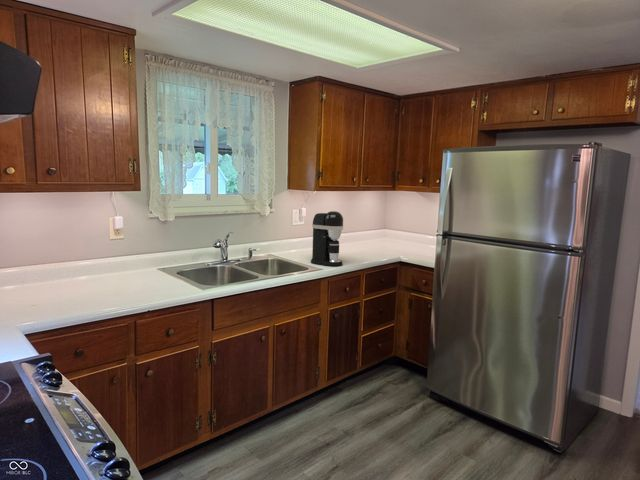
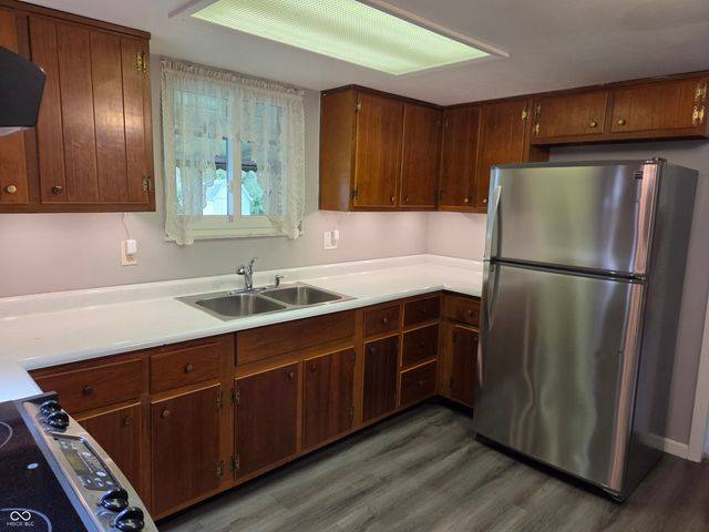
- coffee maker [310,210,344,267]
